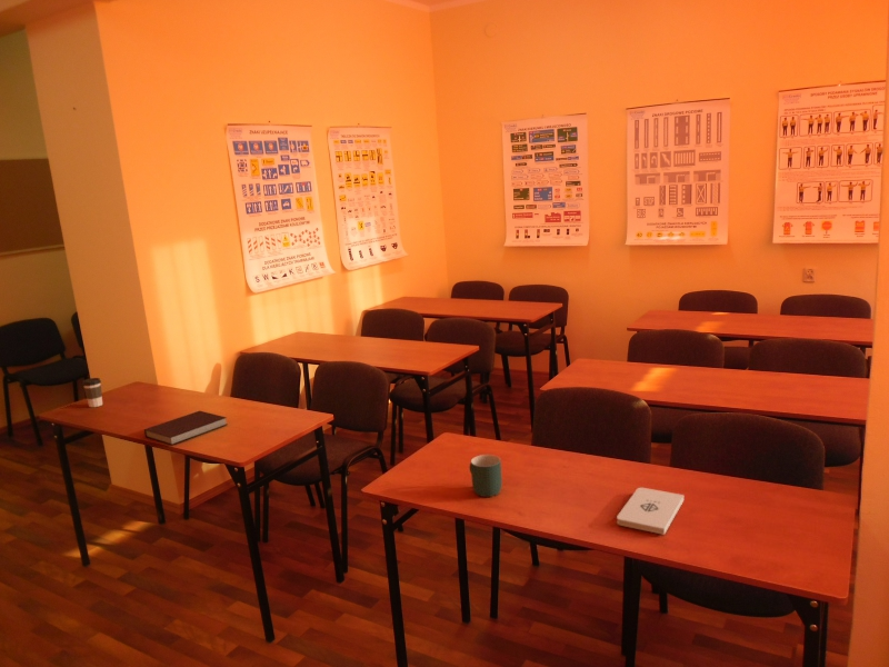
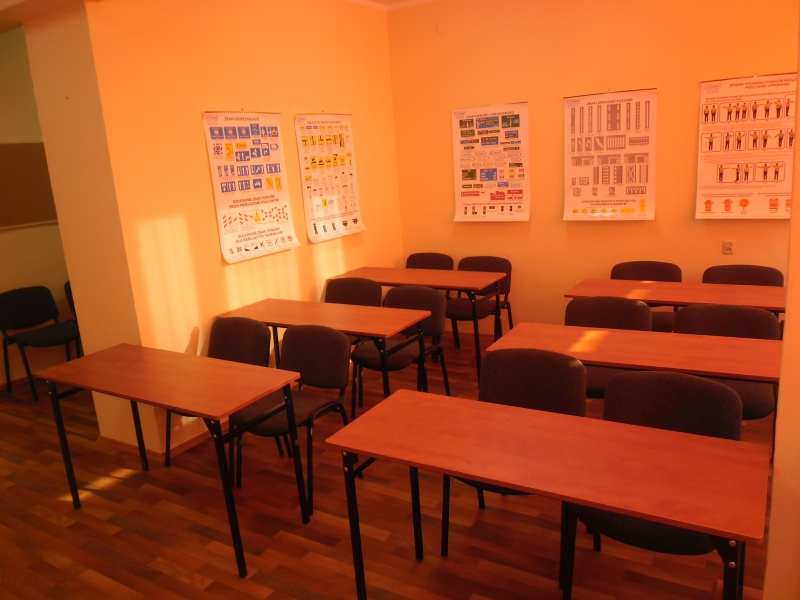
- coffee cup [81,377,103,408]
- notebook [143,410,229,446]
- mug [469,454,503,498]
- notepad [616,487,685,536]
